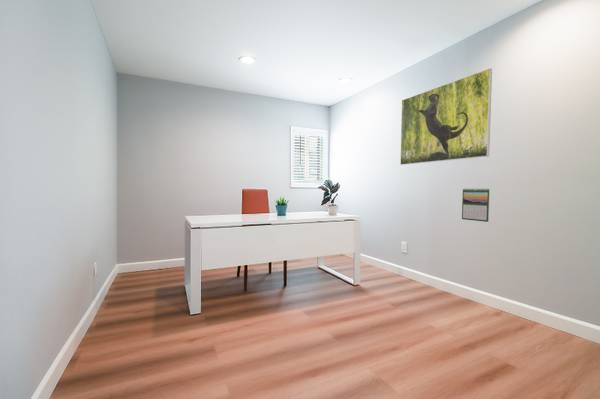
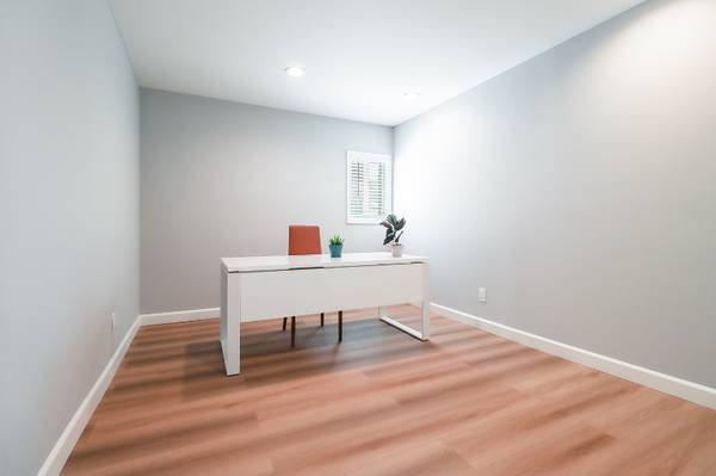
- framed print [399,67,493,166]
- calendar [461,187,491,223]
